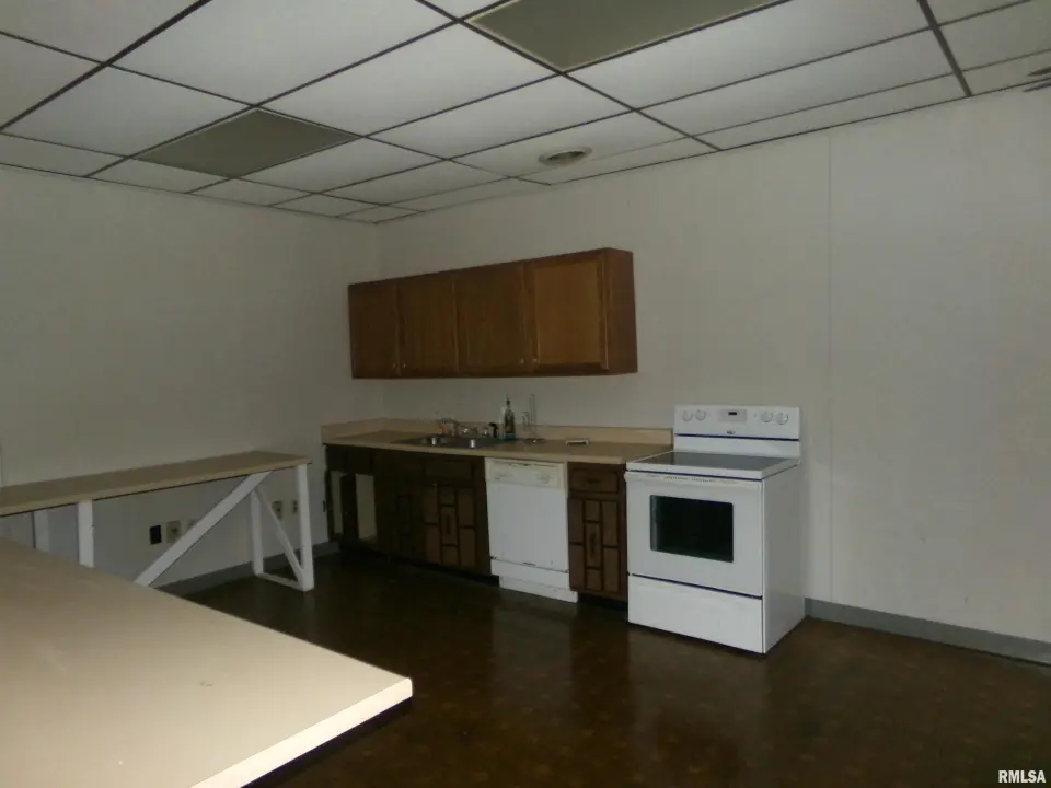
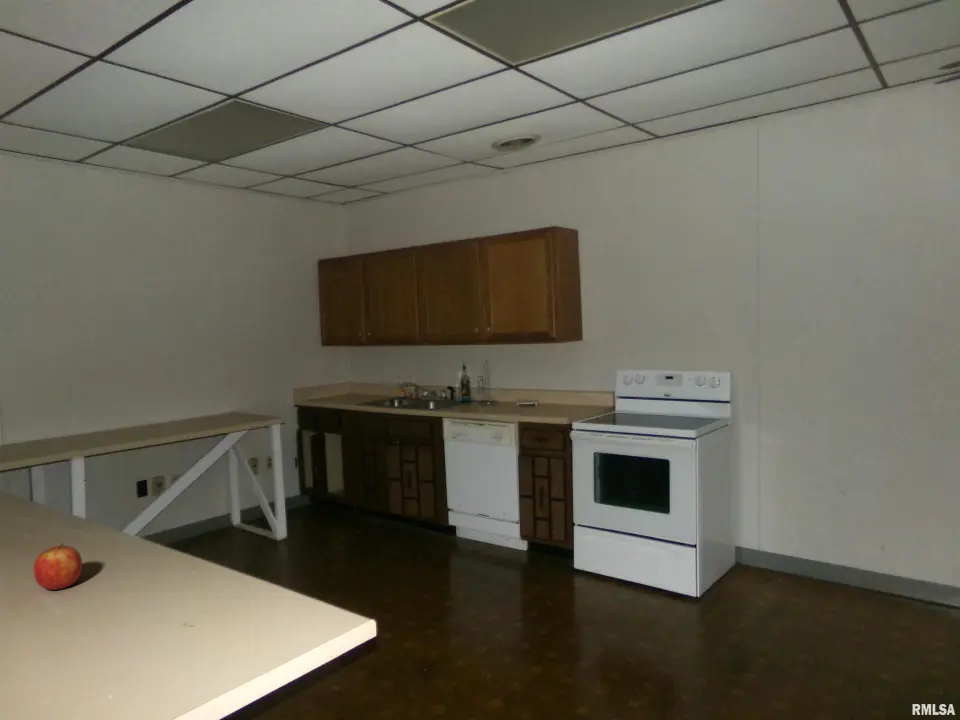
+ apple [32,542,83,591]
